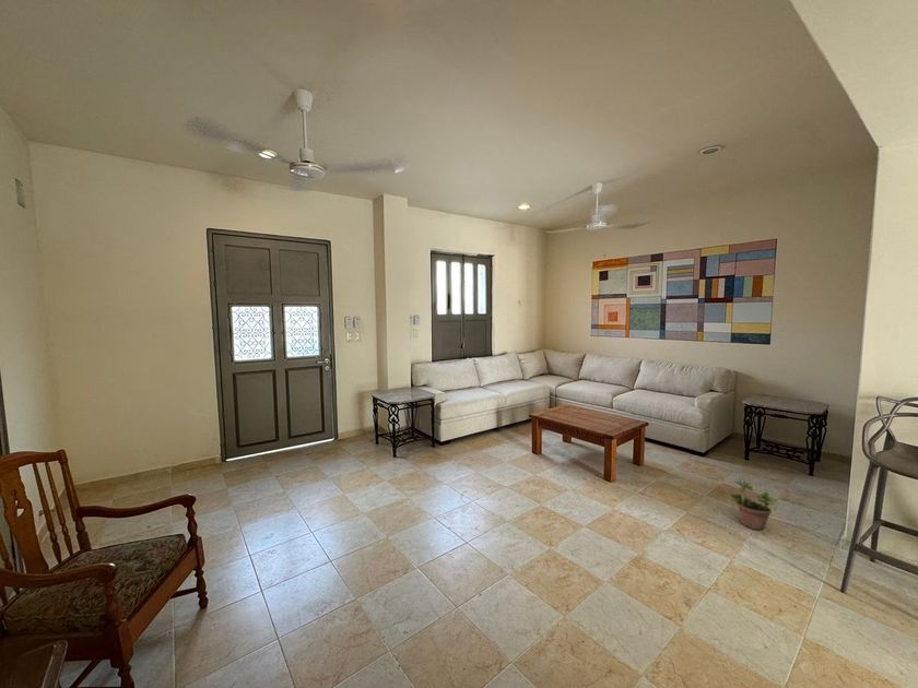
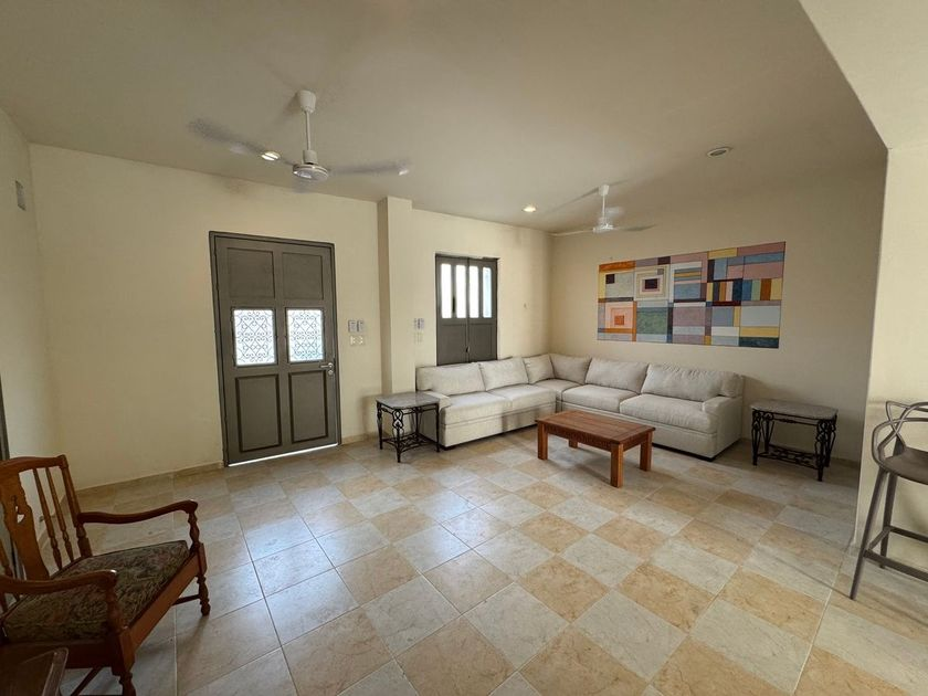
- potted plant [728,476,778,531]
